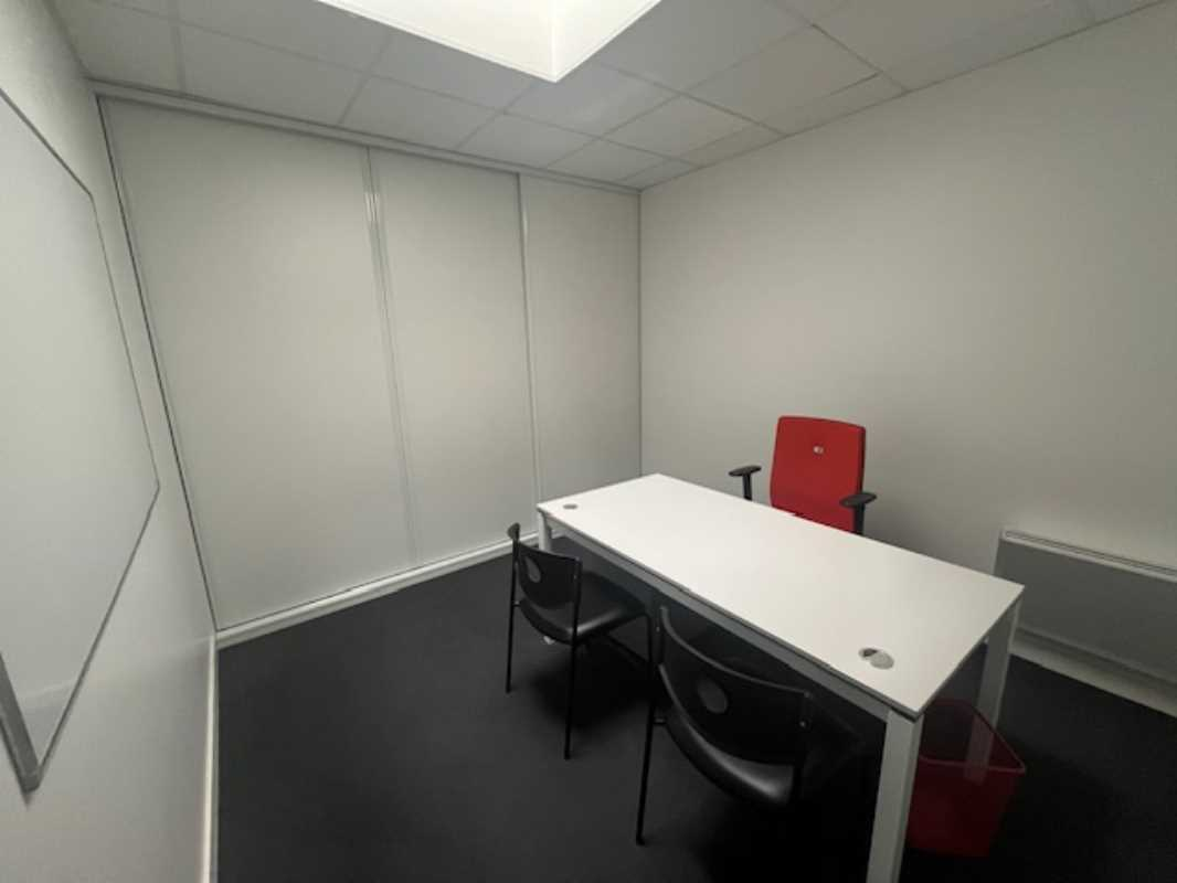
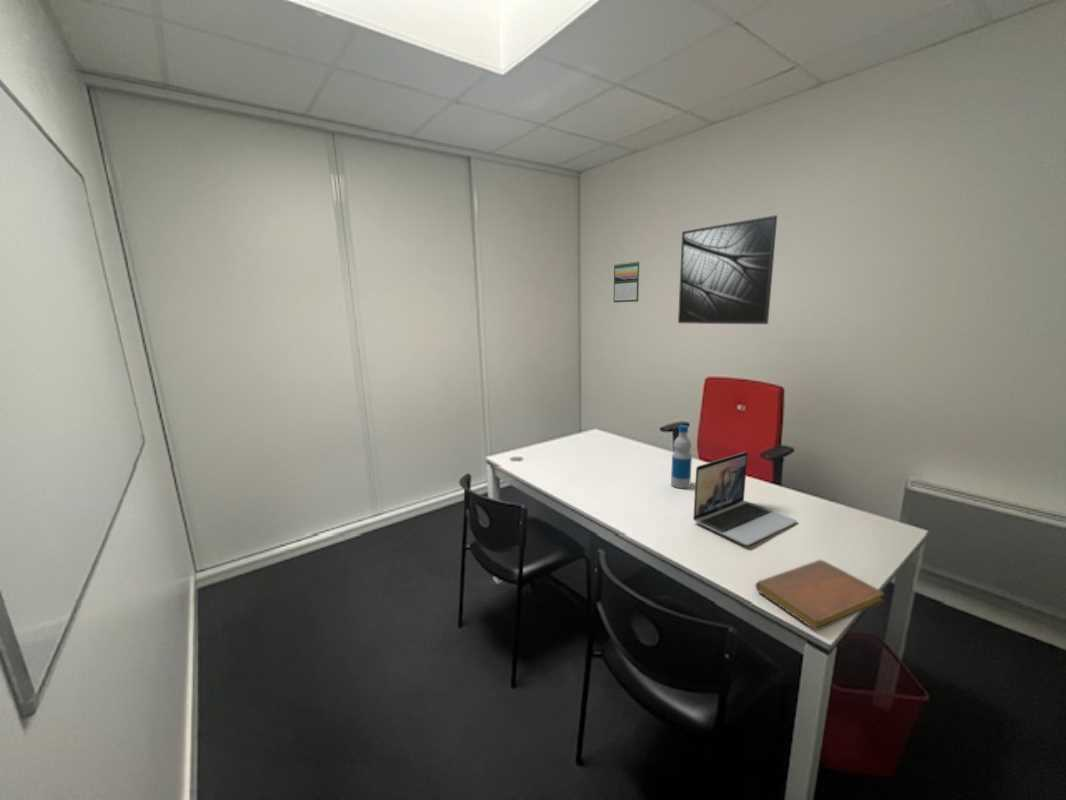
+ calendar [613,260,640,303]
+ laptop [692,451,798,547]
+ notebook [755,559,885,631]
+ bottle [670,424,693,489]
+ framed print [677,214,778,325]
